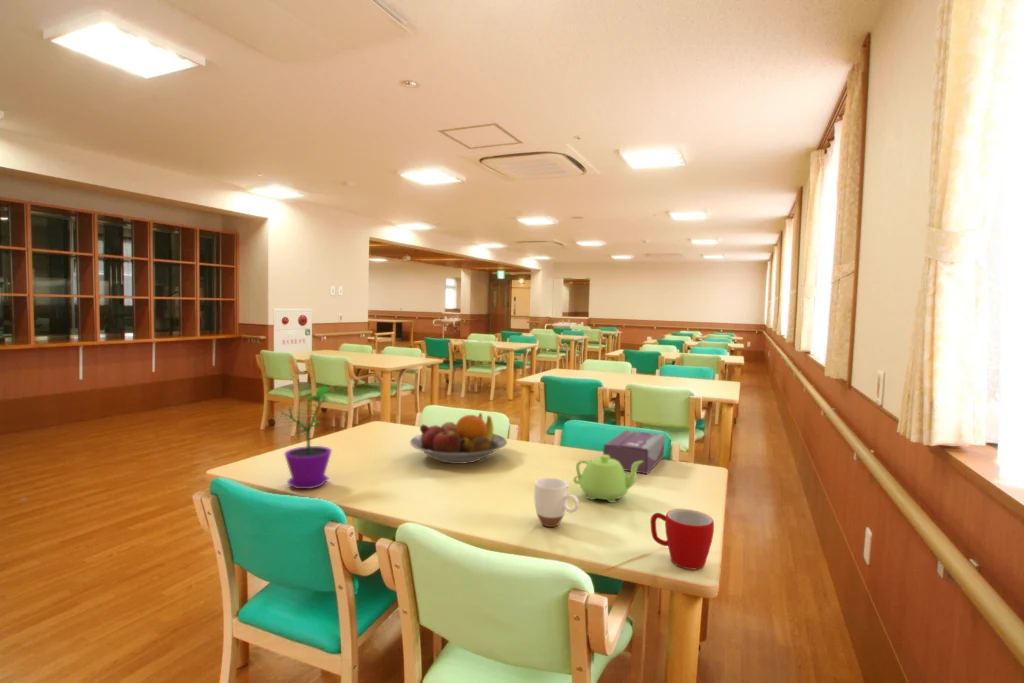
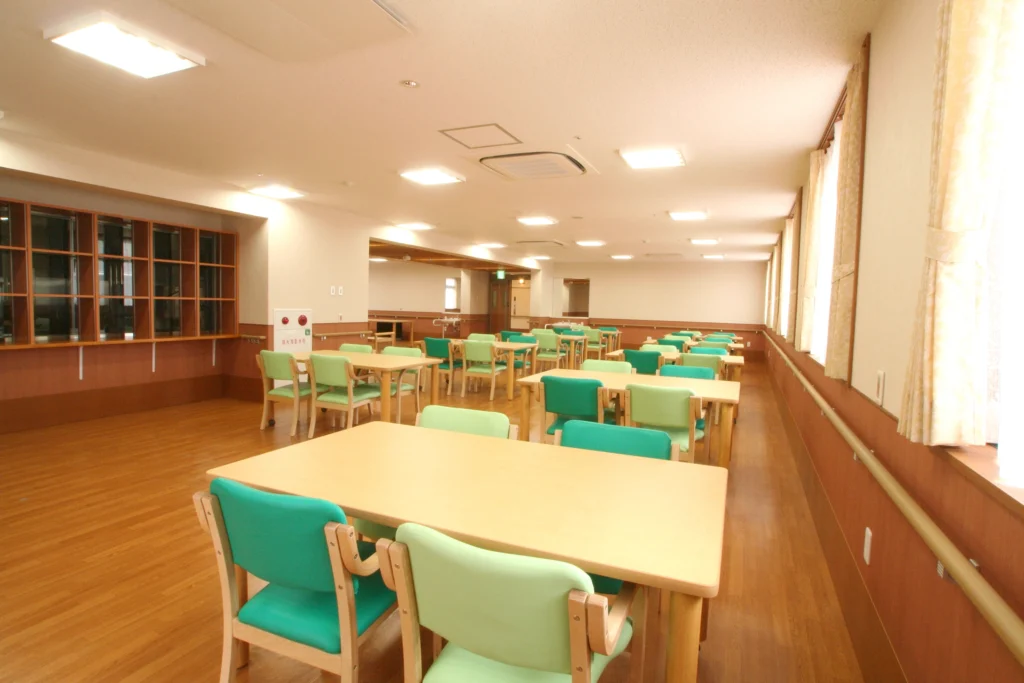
- mug [533,477,580,528]
- fruit bowl [409,412,508,465]
- teapot [572,454,643,504]
- tissue box [602,429,666,475]
- flower pot [273,383,333,490]
- mug [649,508,715,570]
